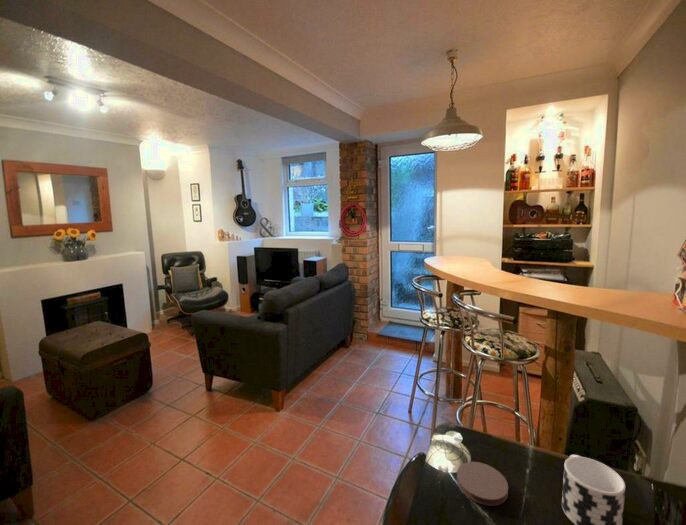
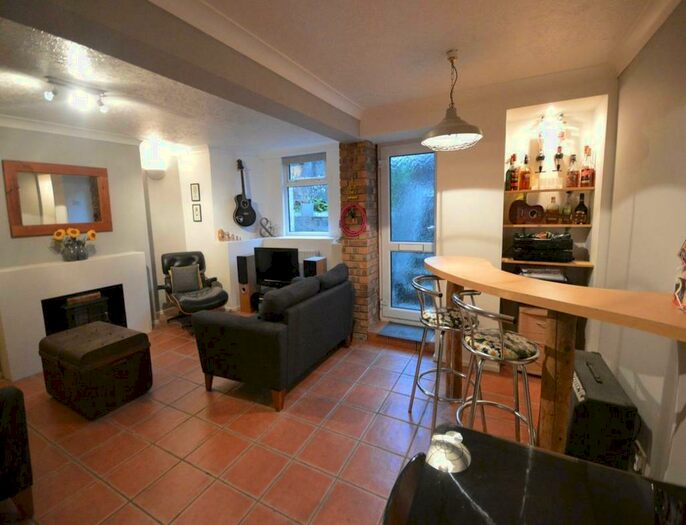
- cup [561,454,626,525]
- coaster [456,461,509,507]
